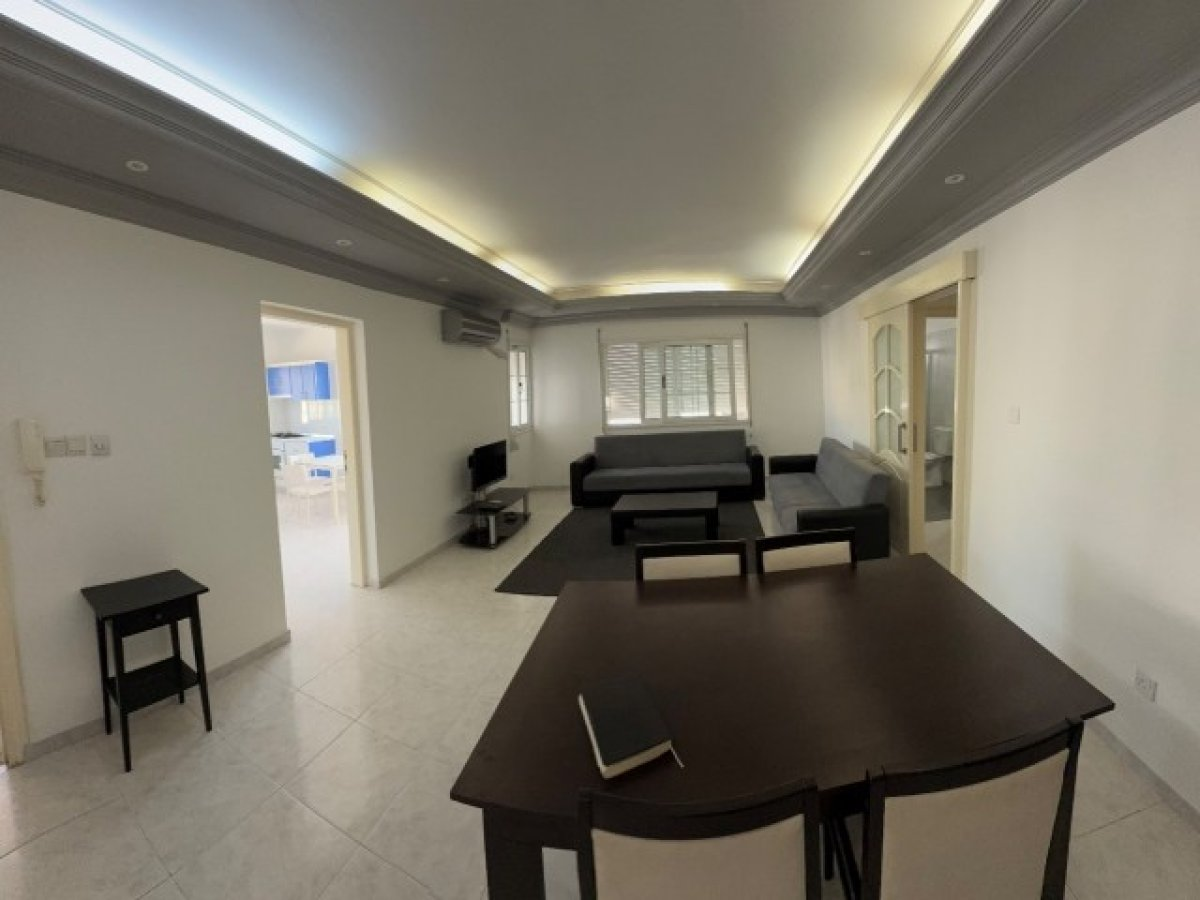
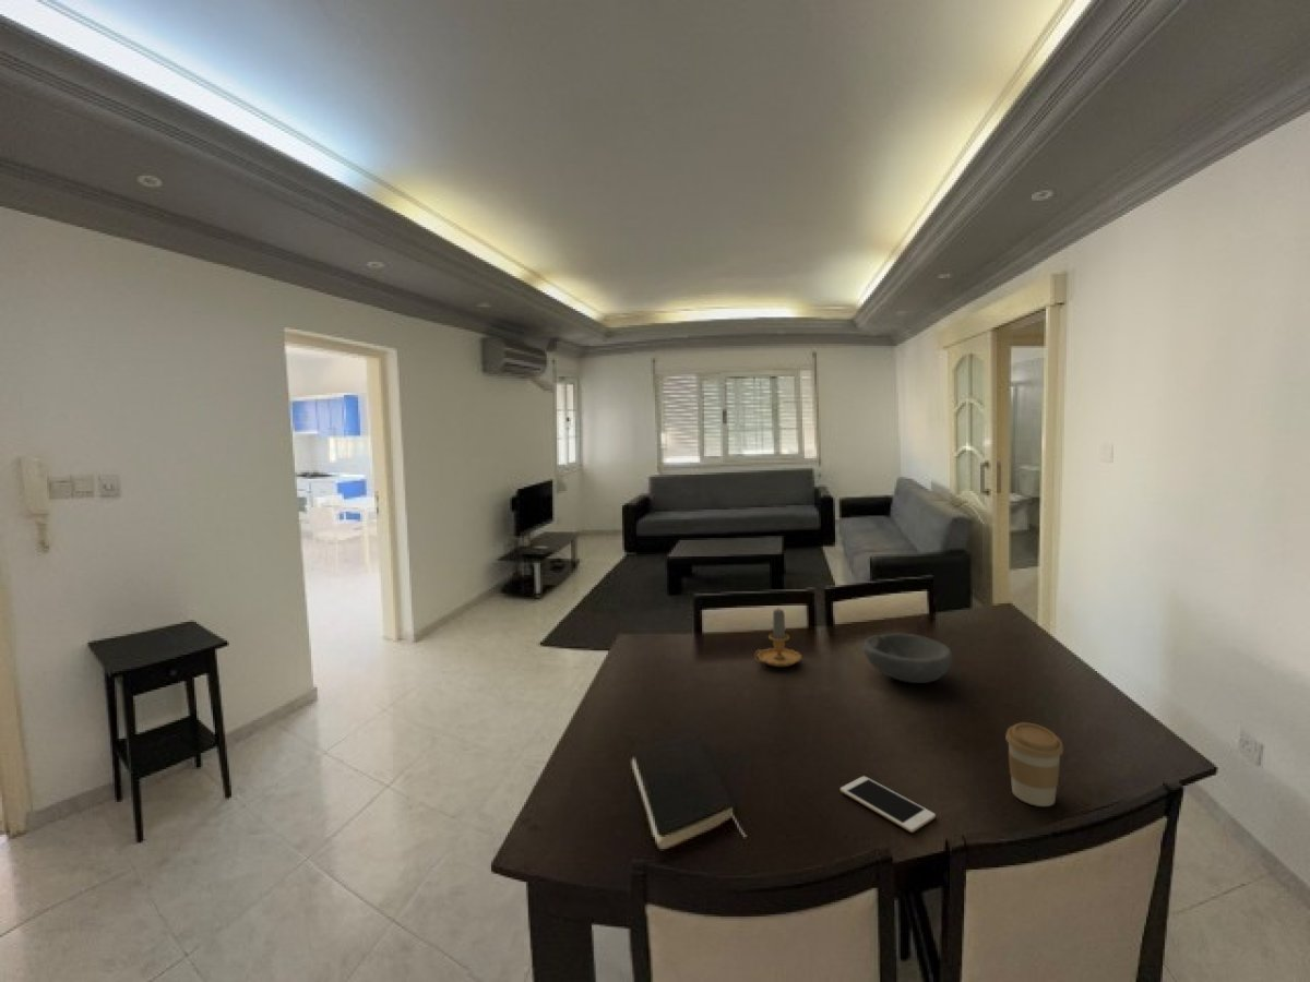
+ coffee cup [1004,721,1064,807]
+ cell phone [839,775,937,834]
+ bowl [862,633,953,684]
+ candle [753,608,803,668]
